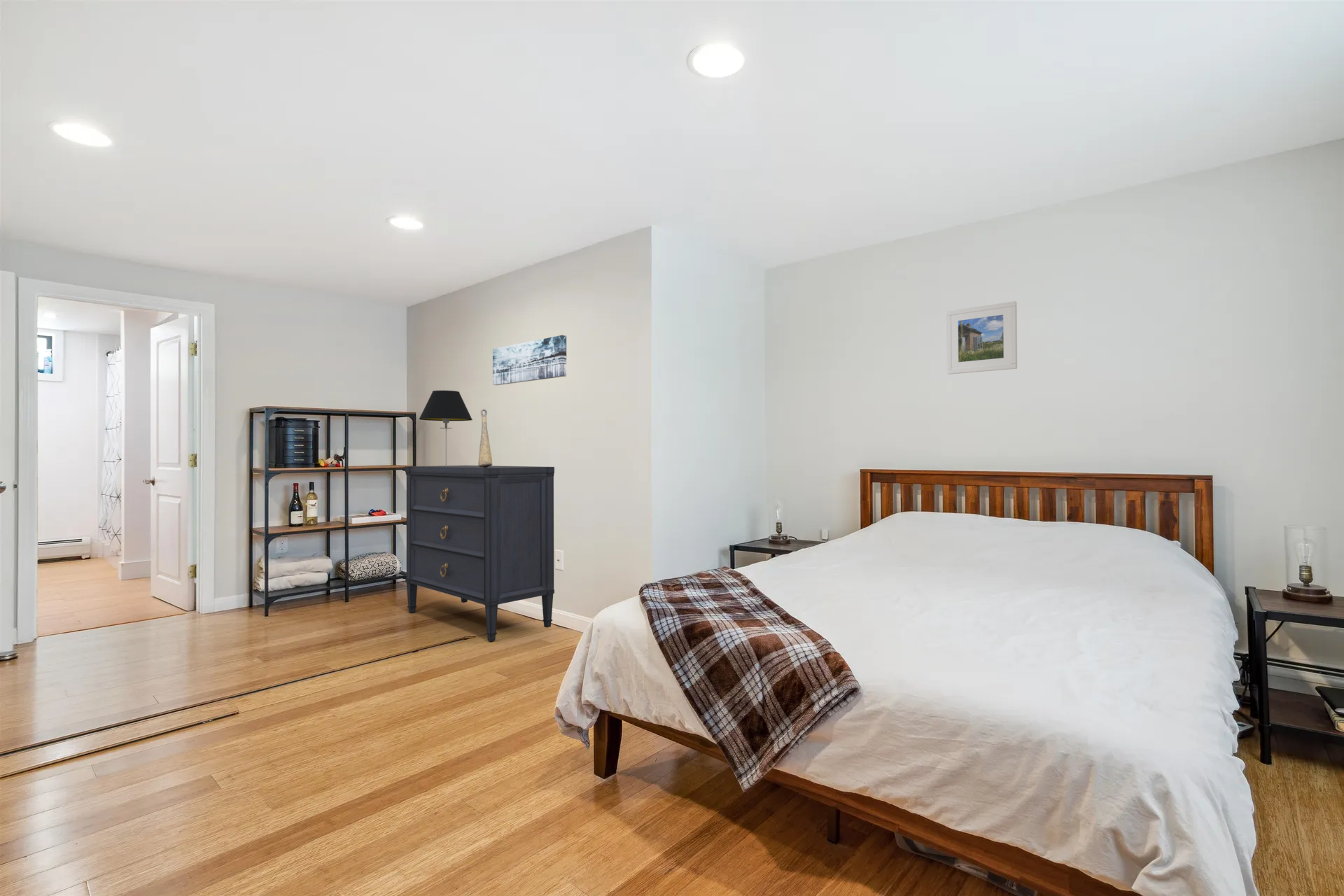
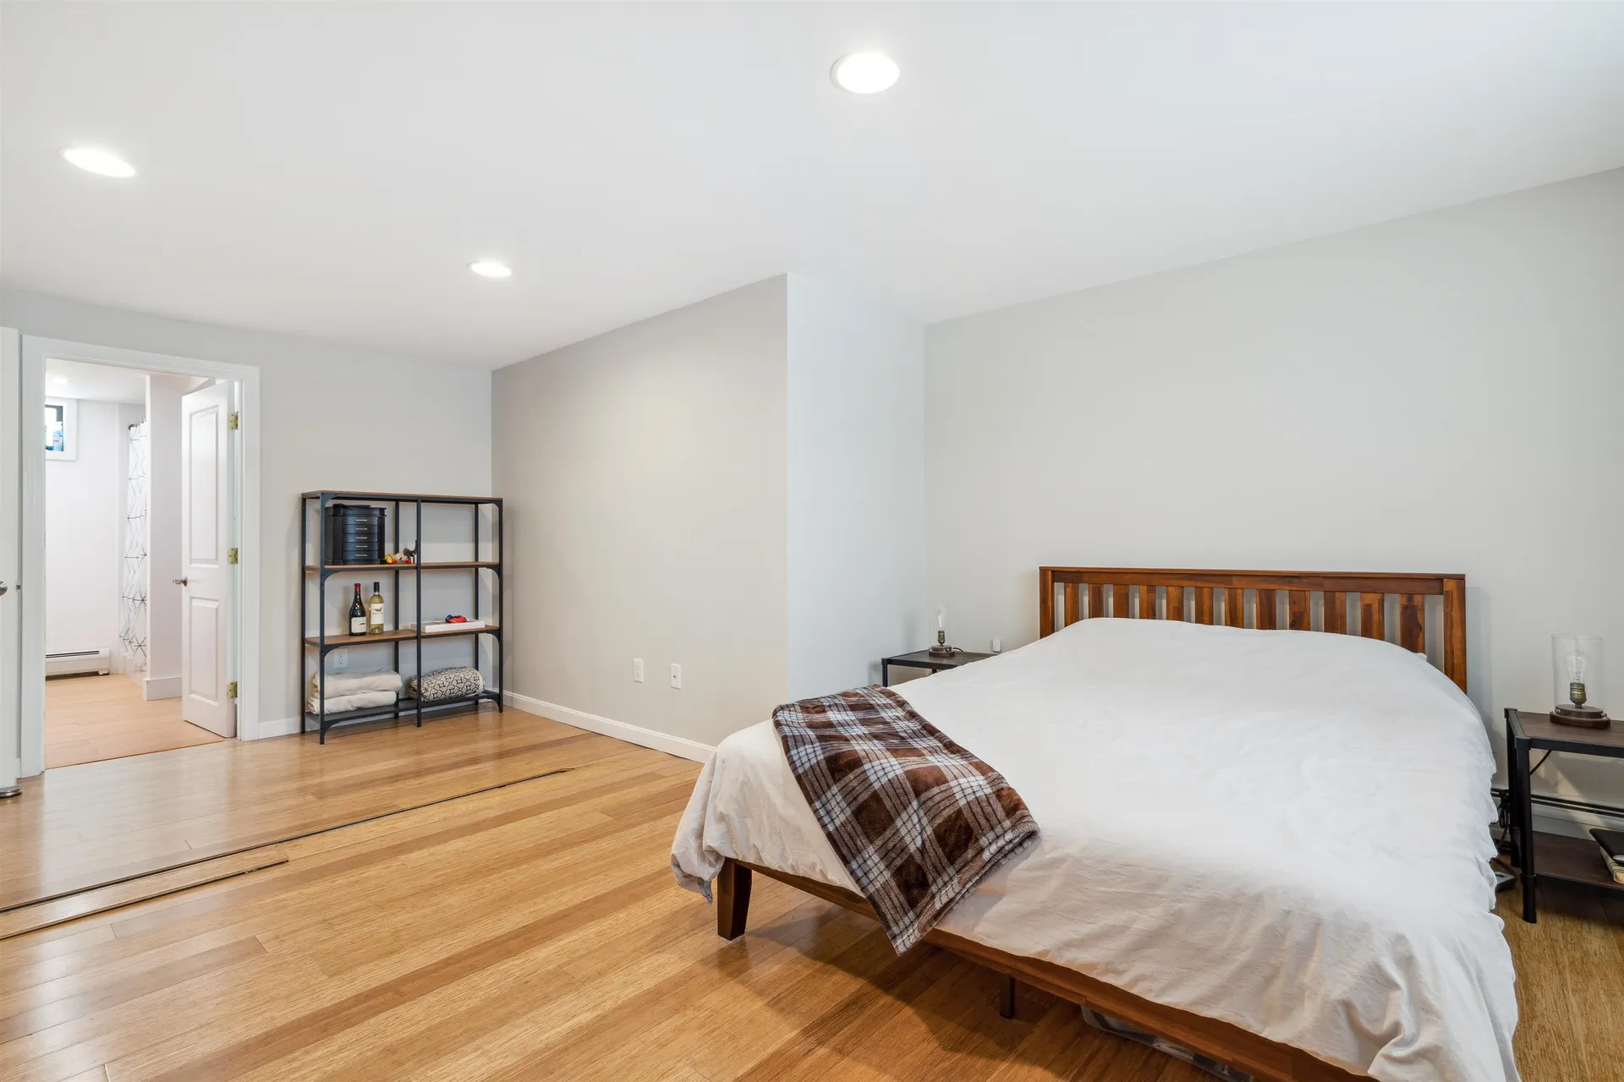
- wall art [492,335,567,386]
- table lamp [419,390,473,466]
- decorative vase [477,408,493,468]
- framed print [946,300,1018,375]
- dresser [405,465,555,642]
